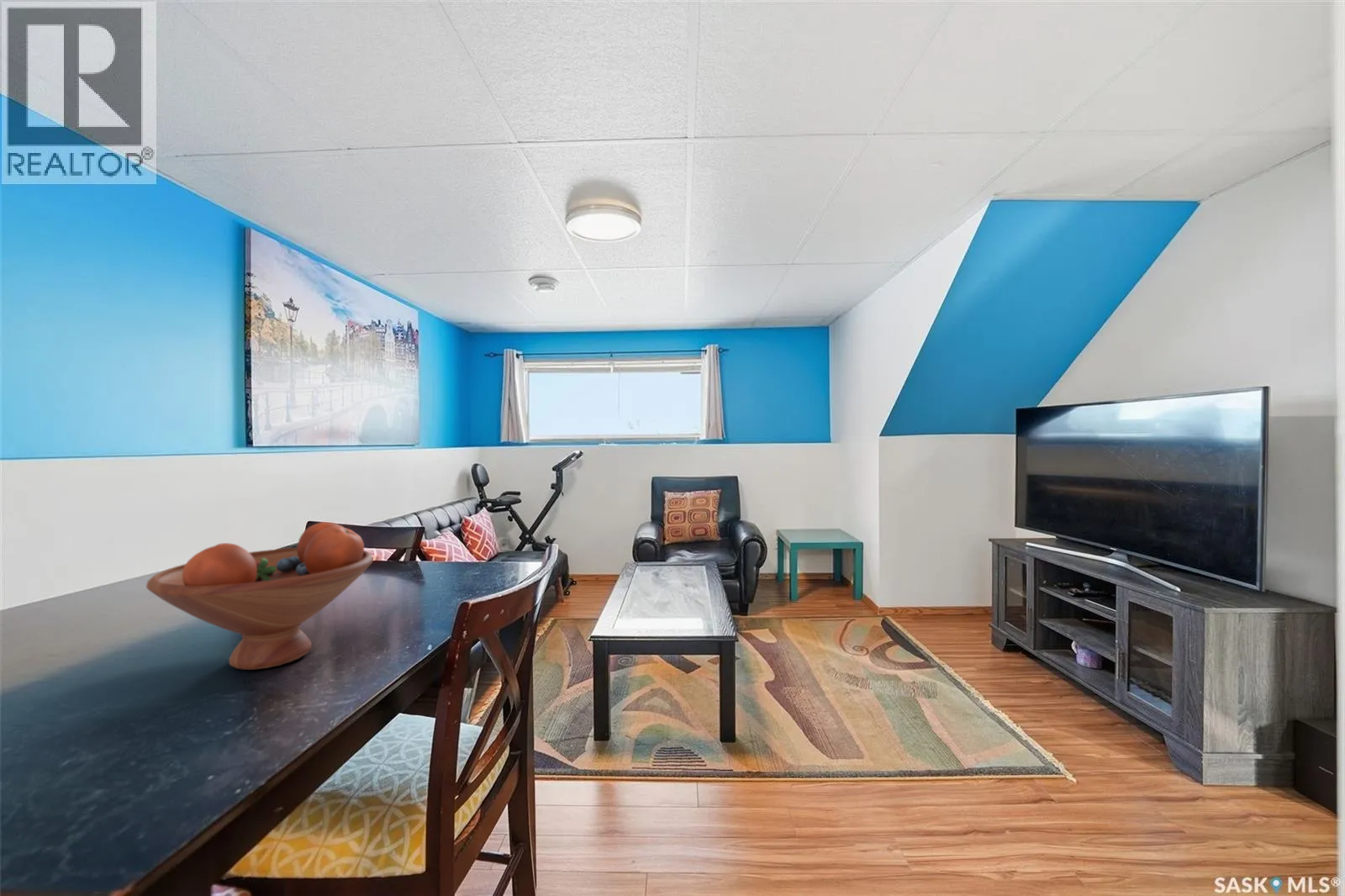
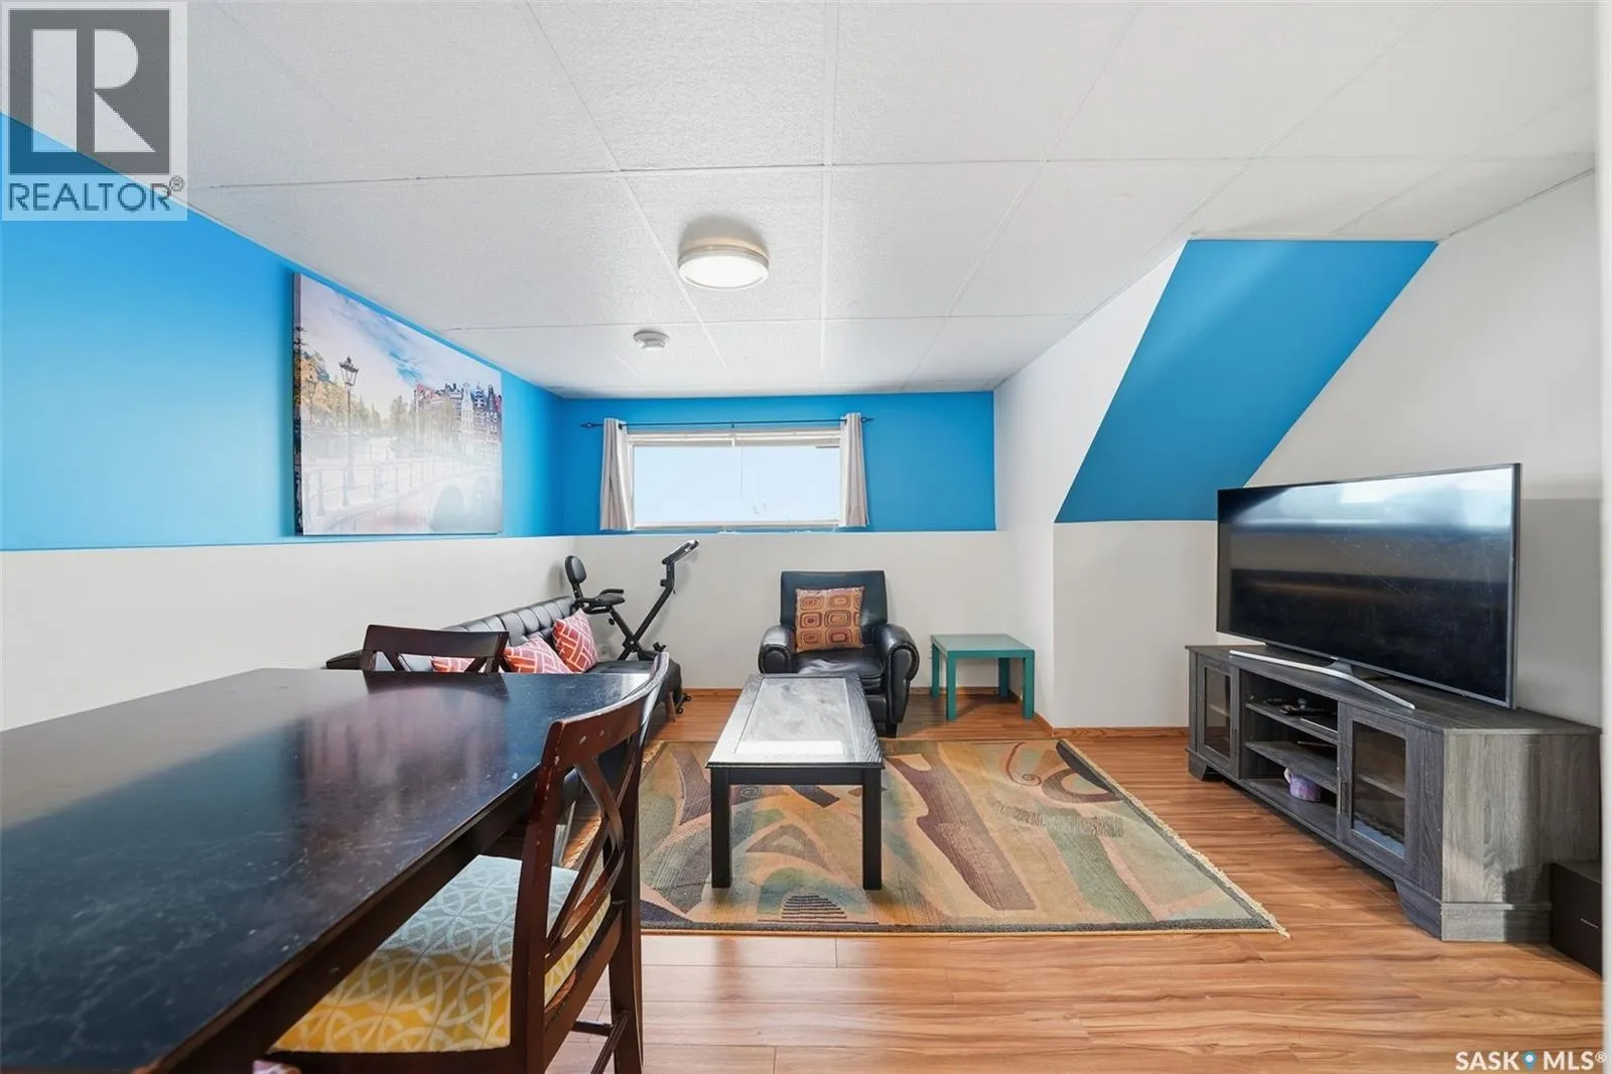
- fruit bowl [145,521,374,671]
